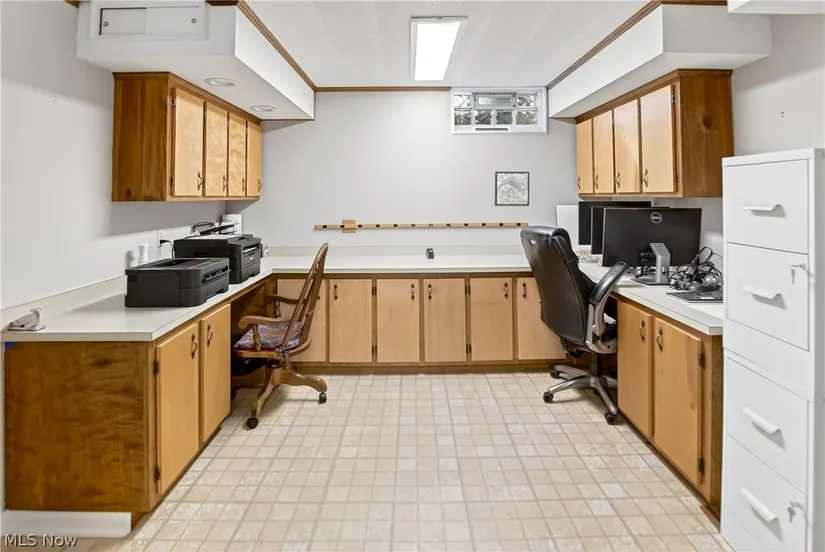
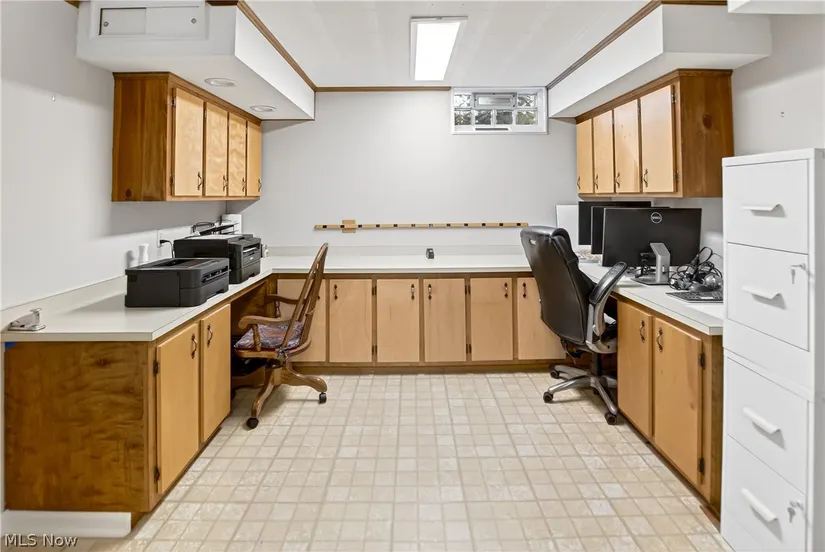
- wall art [494,171,530,207]
